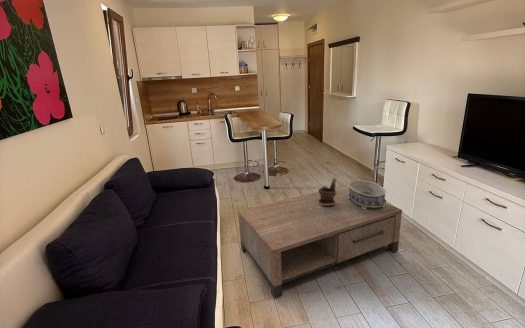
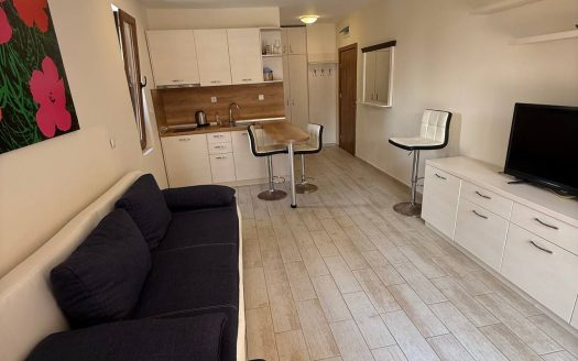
- coffee table [237,184,403,299]
- decorative bowl [348,179,387,209]
- potted plant [317,177,337,205]
